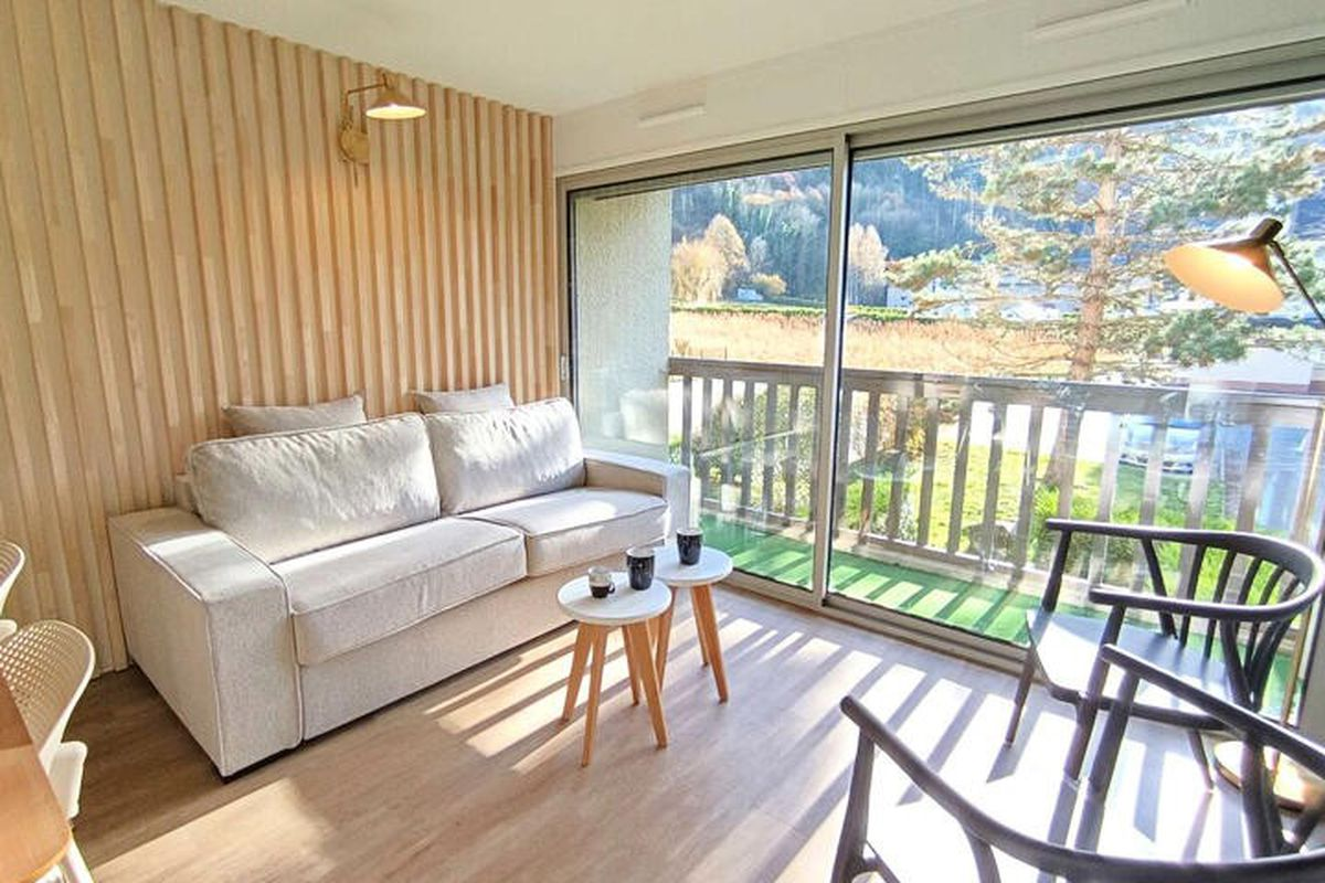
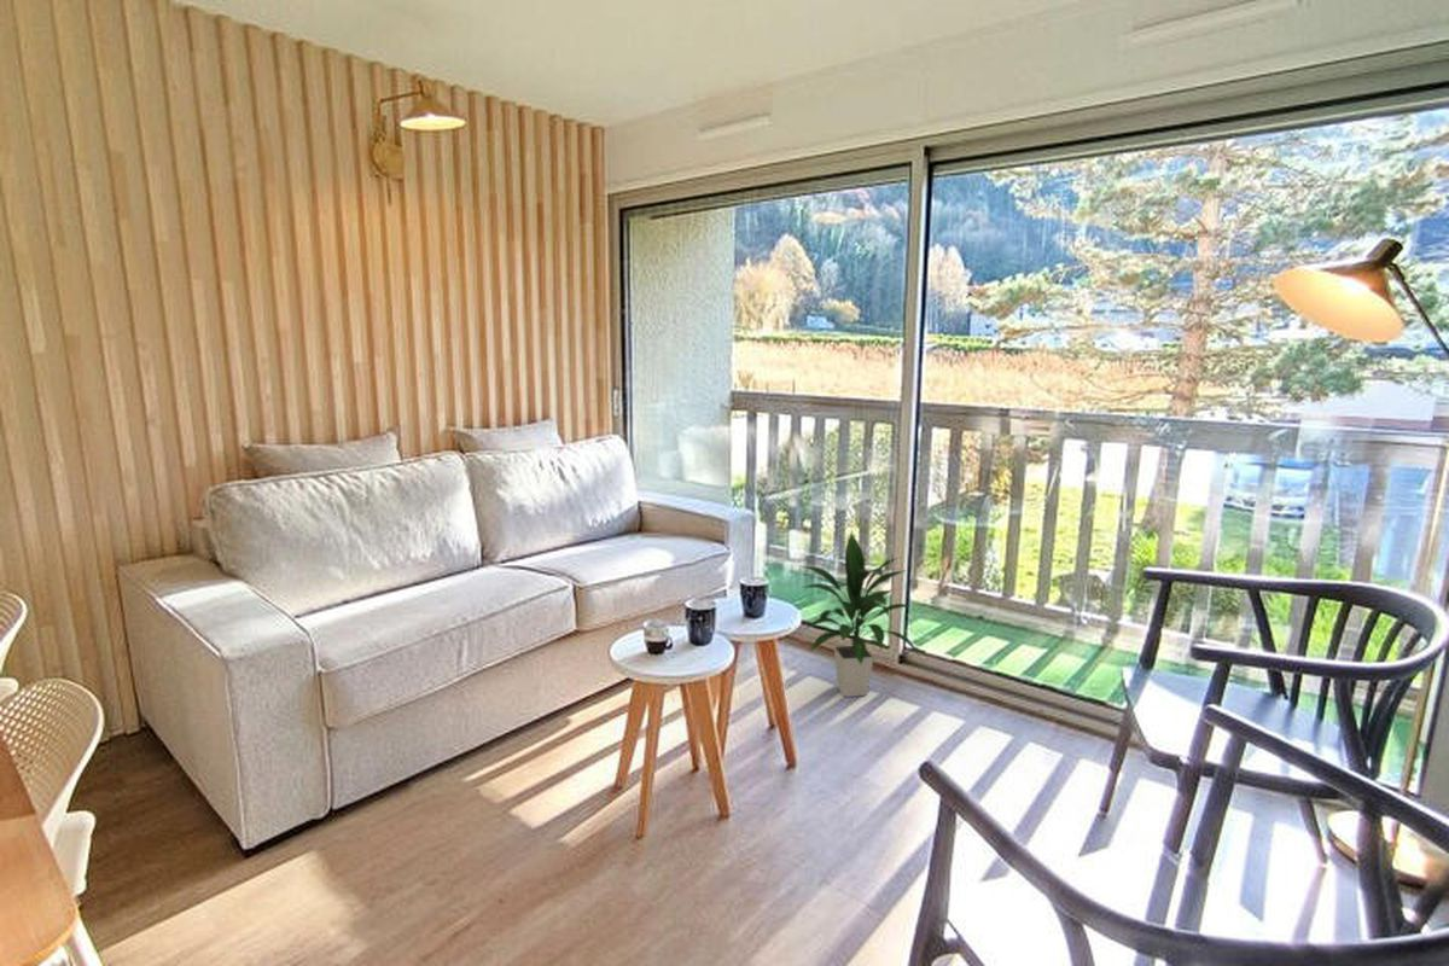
+ indoor plant [796,530,921,698]
